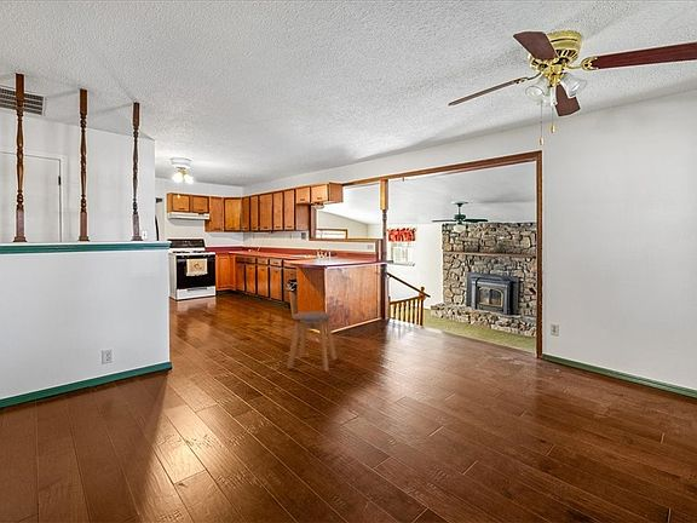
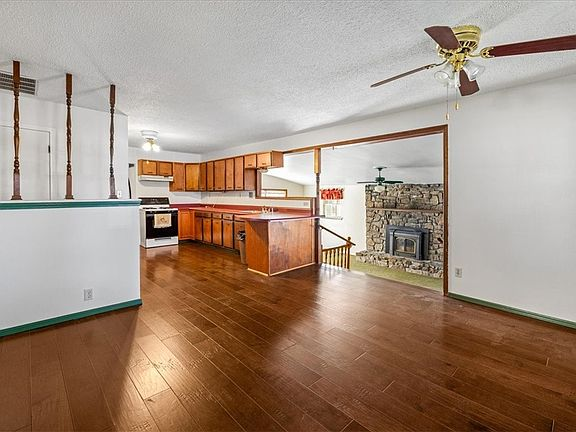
- stool [286,311,338,372]
